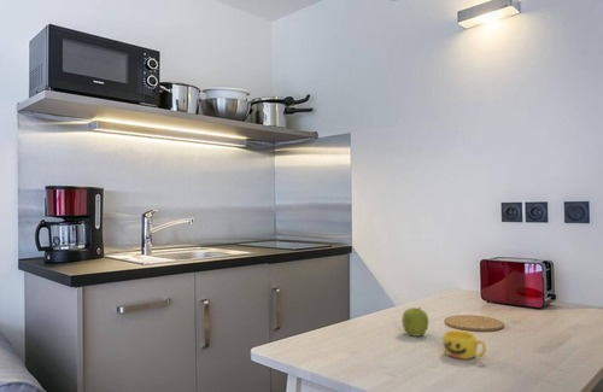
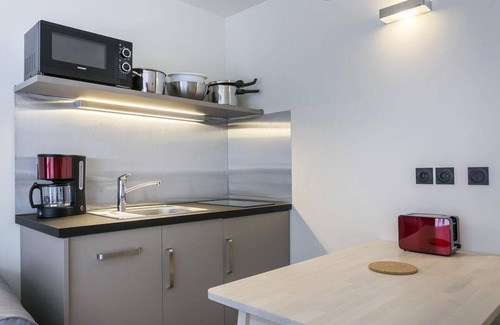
- fruit [400,306,429,337]
- cup [441,329,487,361]
